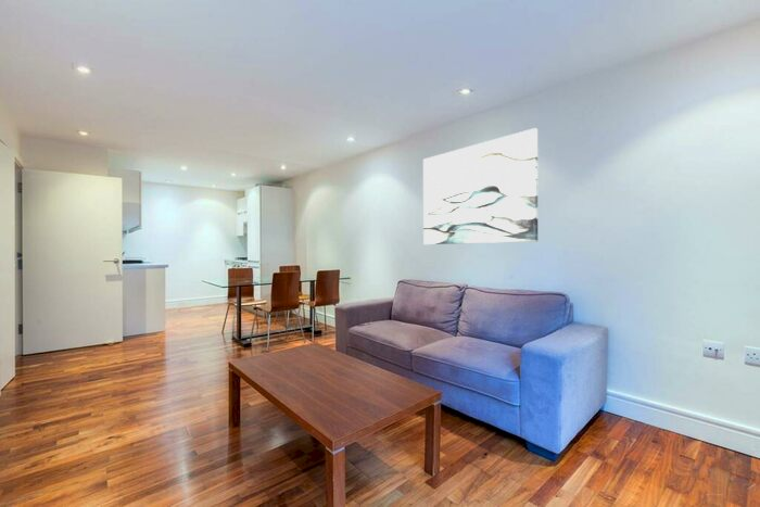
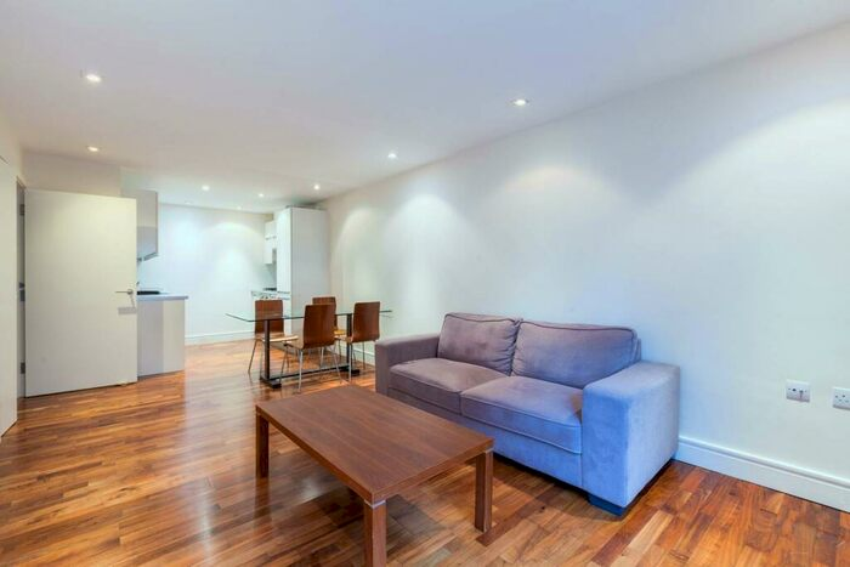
- wall art [422,127,539,245]
